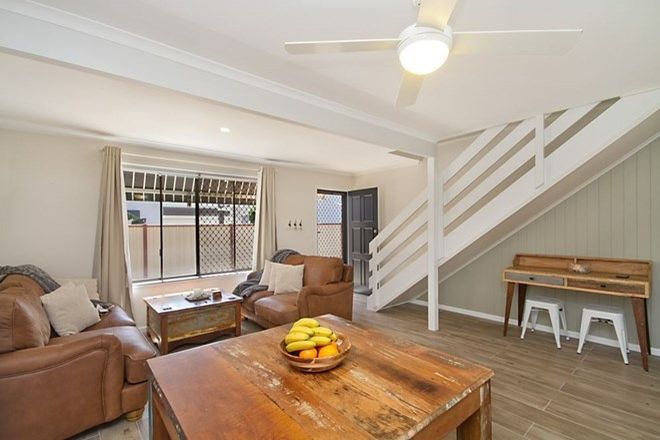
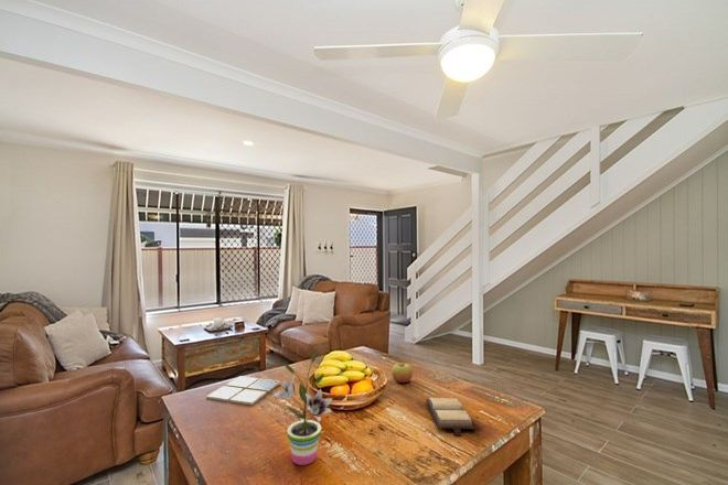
+ apple [390,363,414,384]
+ drink coaster [205,375,281,406]
+ potted plant [269,349,333,466]
+ hardback book [425,397,475,436]
